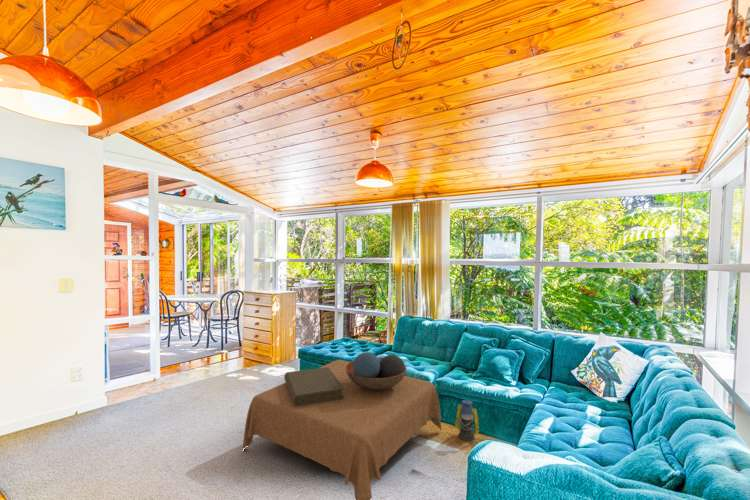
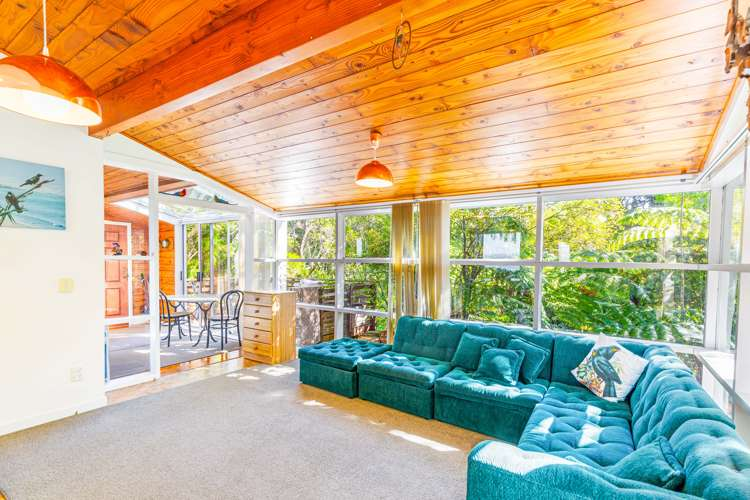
- lantern [454,399,480,442]
- coffee table [242,351,442,500]
